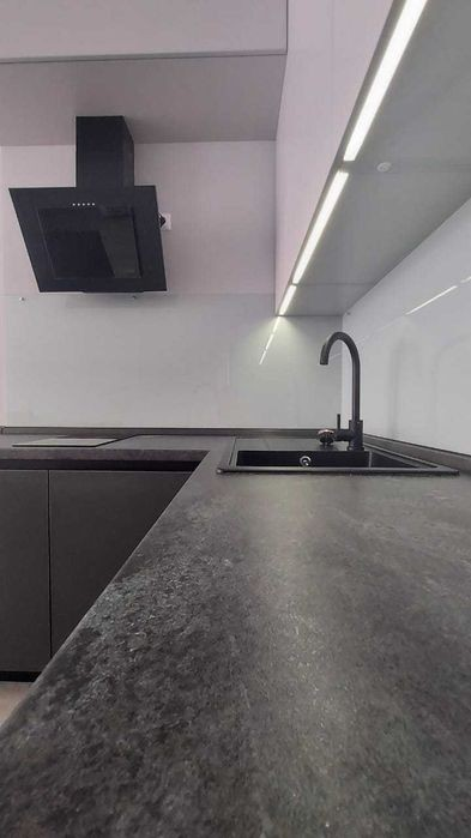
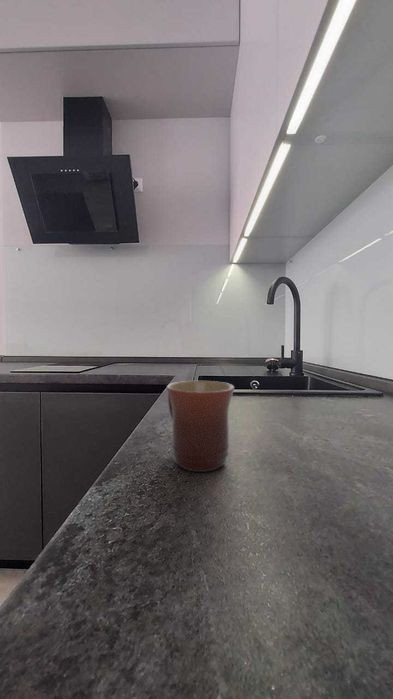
+ mug [166,380,235,473]
